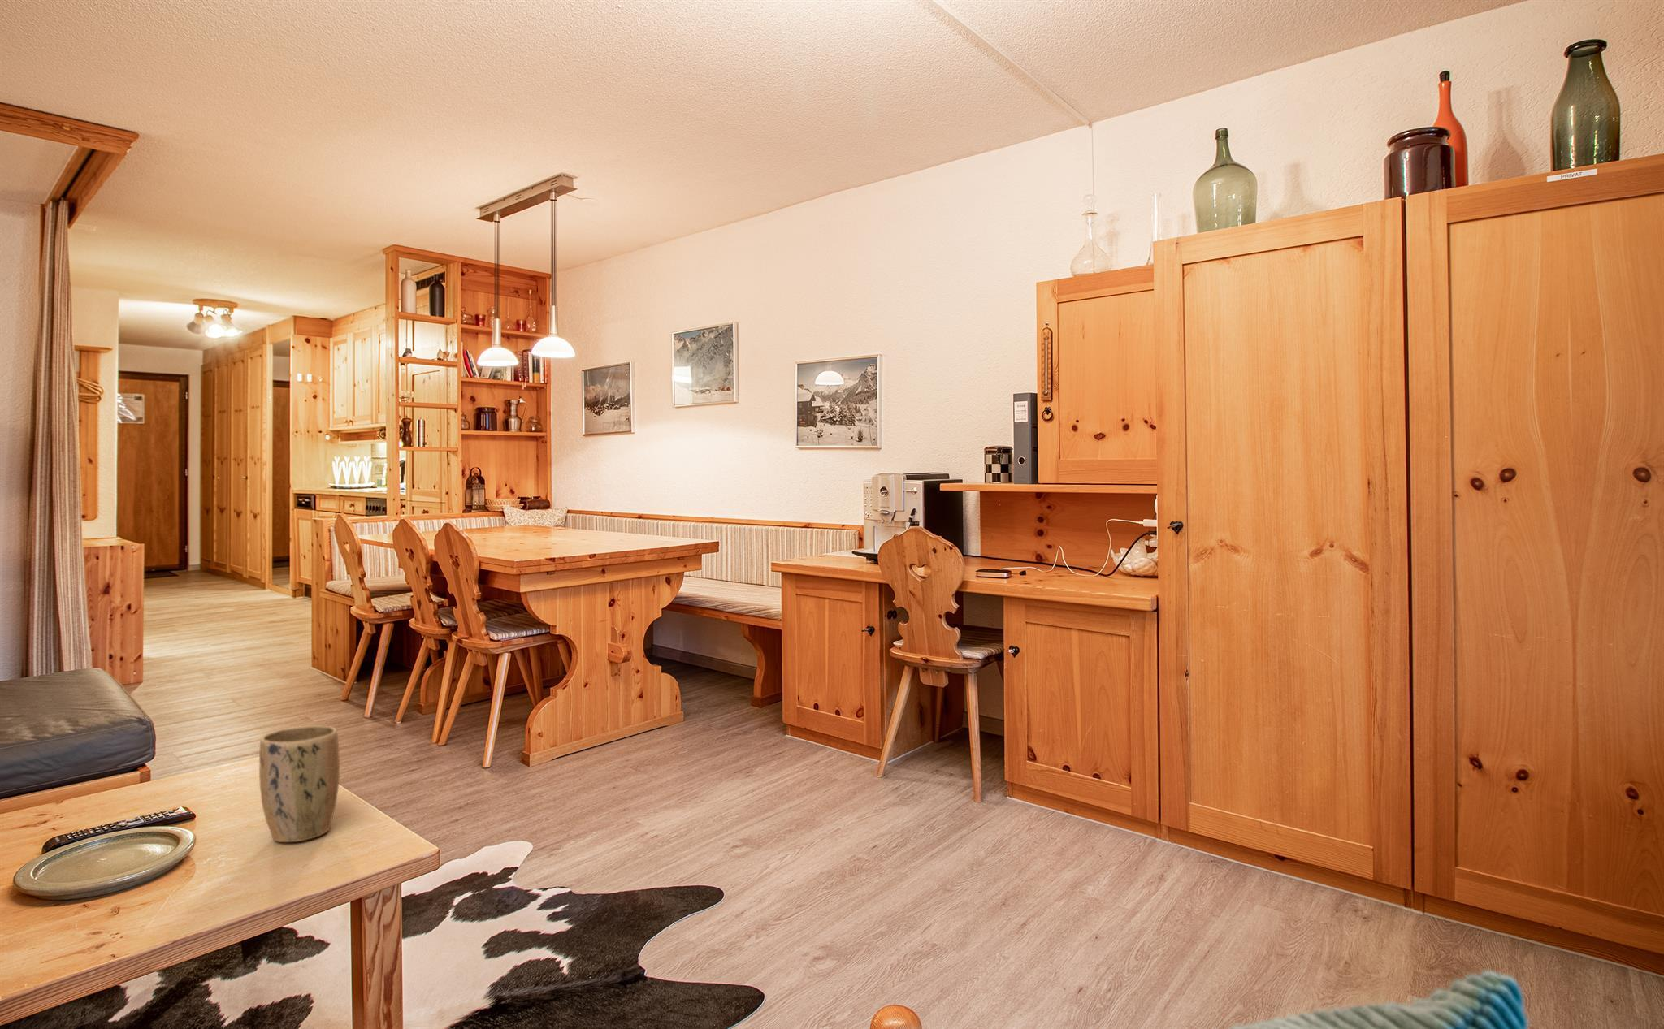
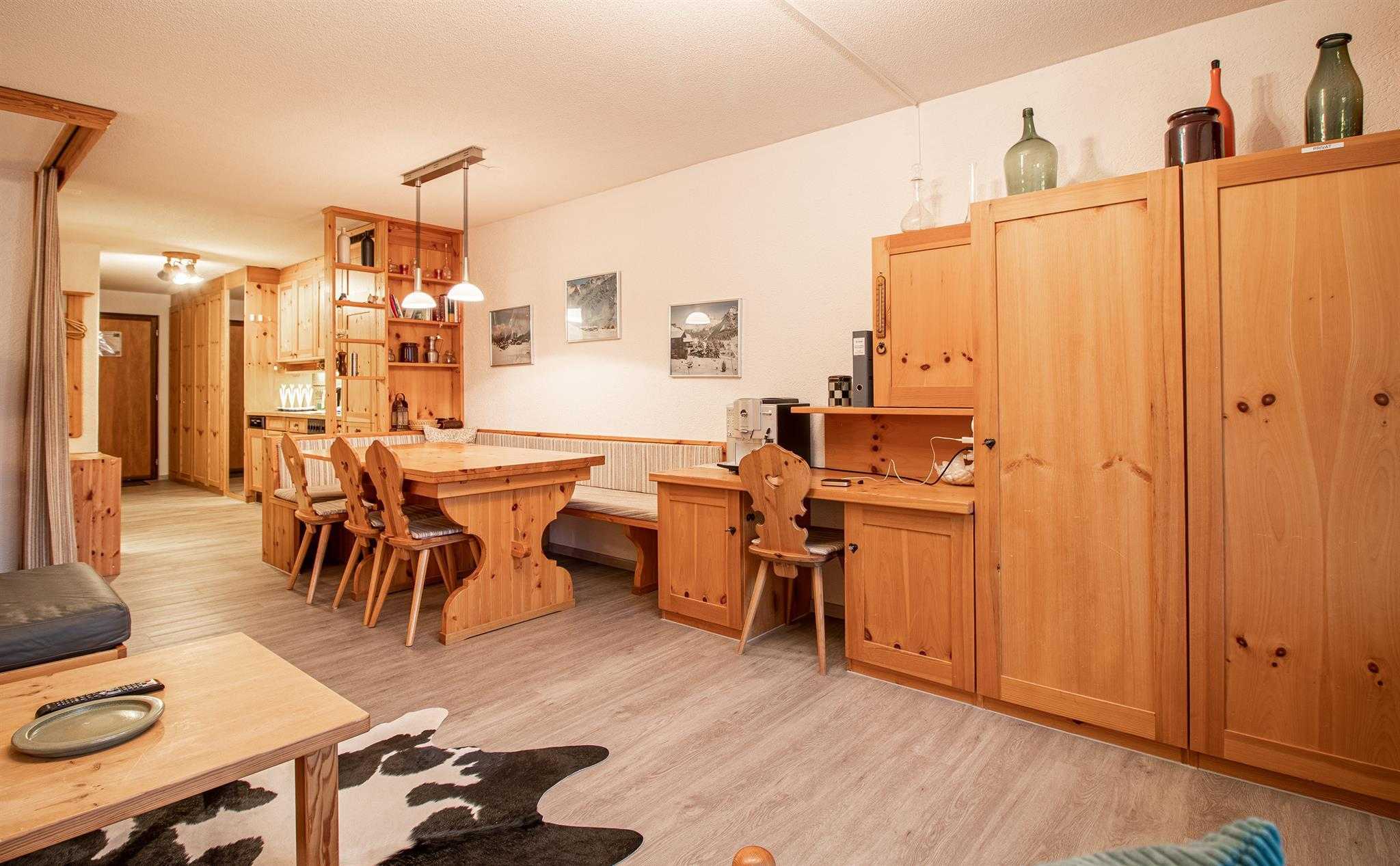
- plant pot [258,725,340,842]
